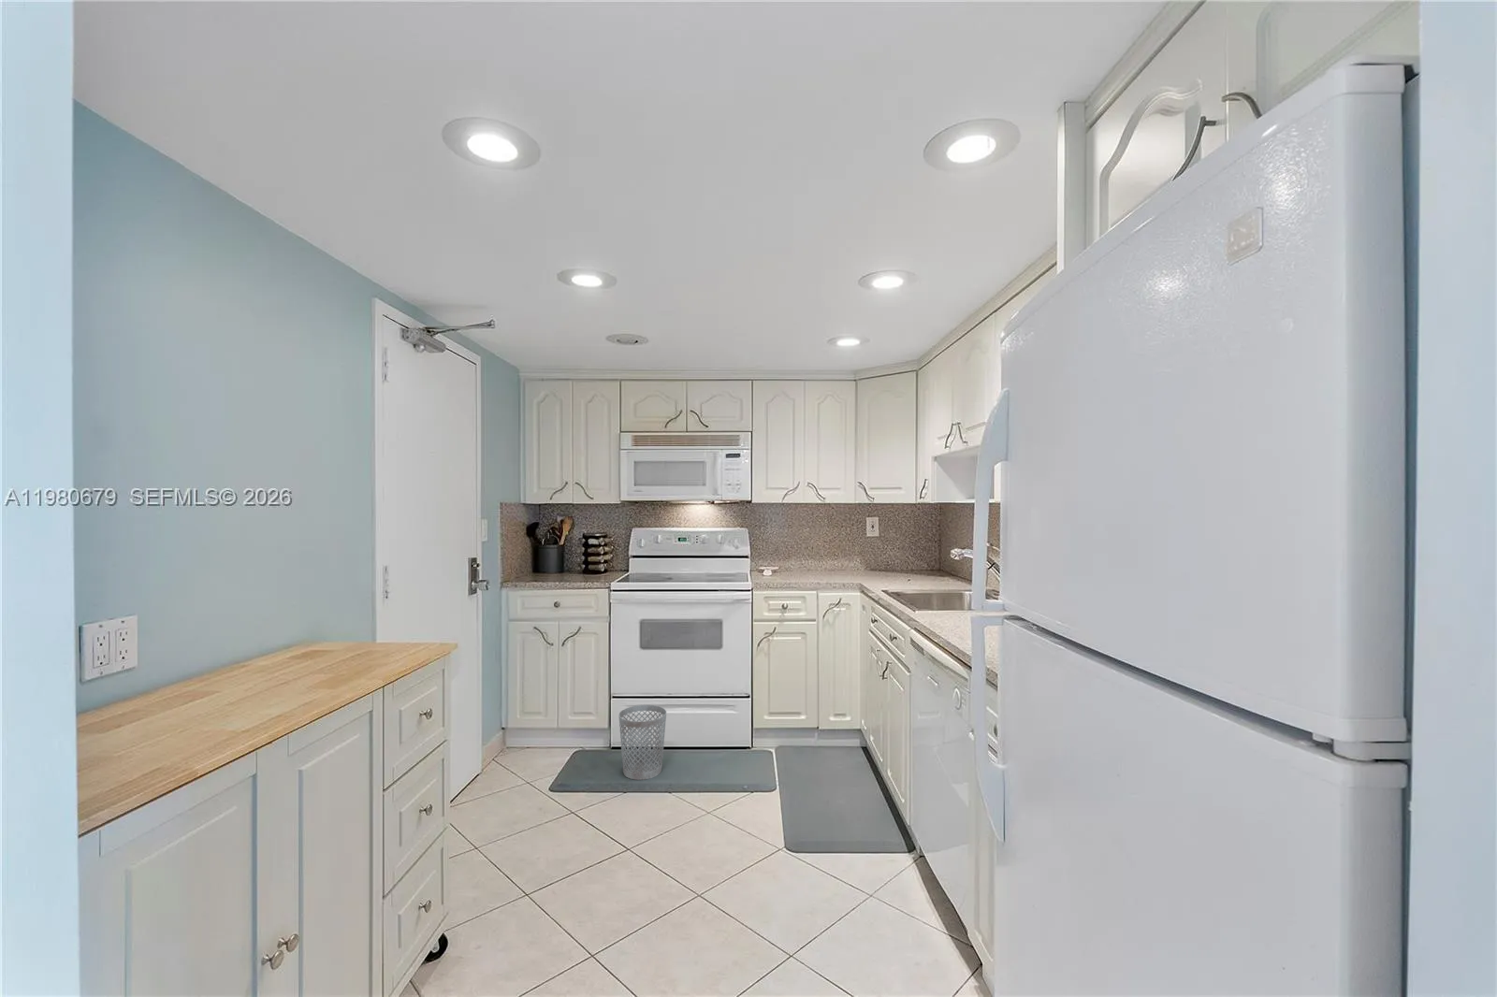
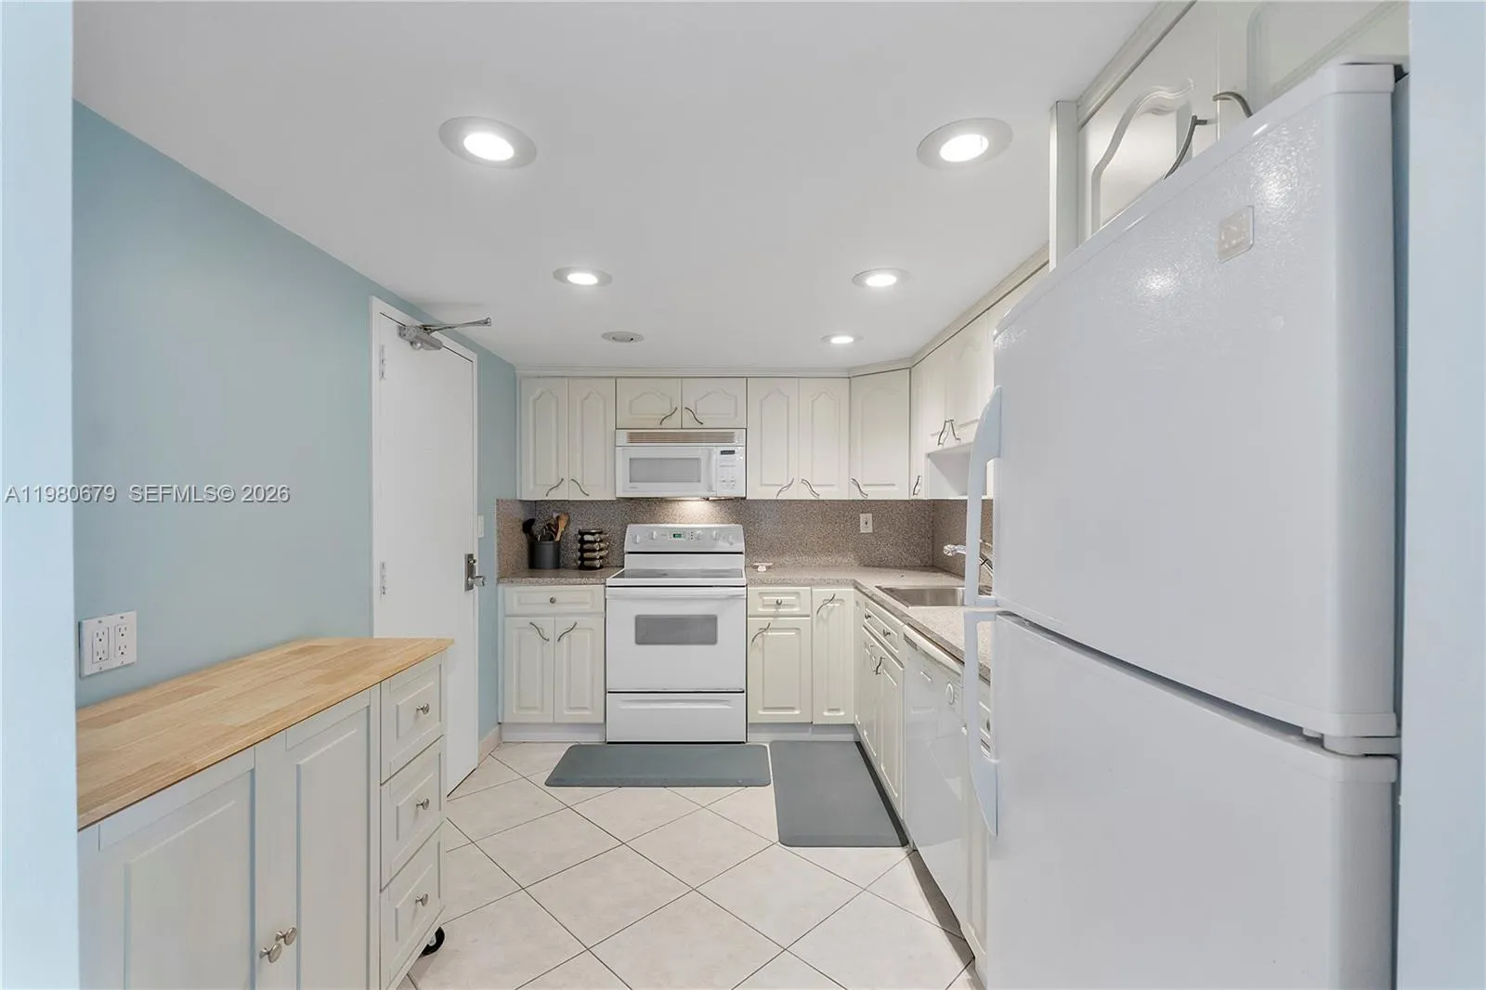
- wastebasket [618,704,667,781]
